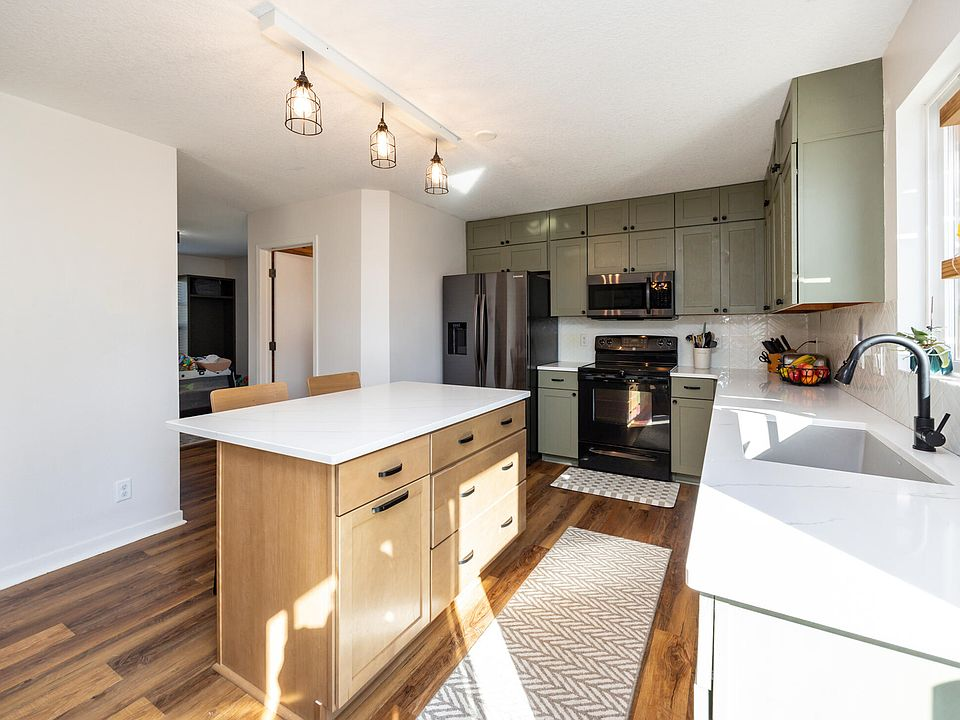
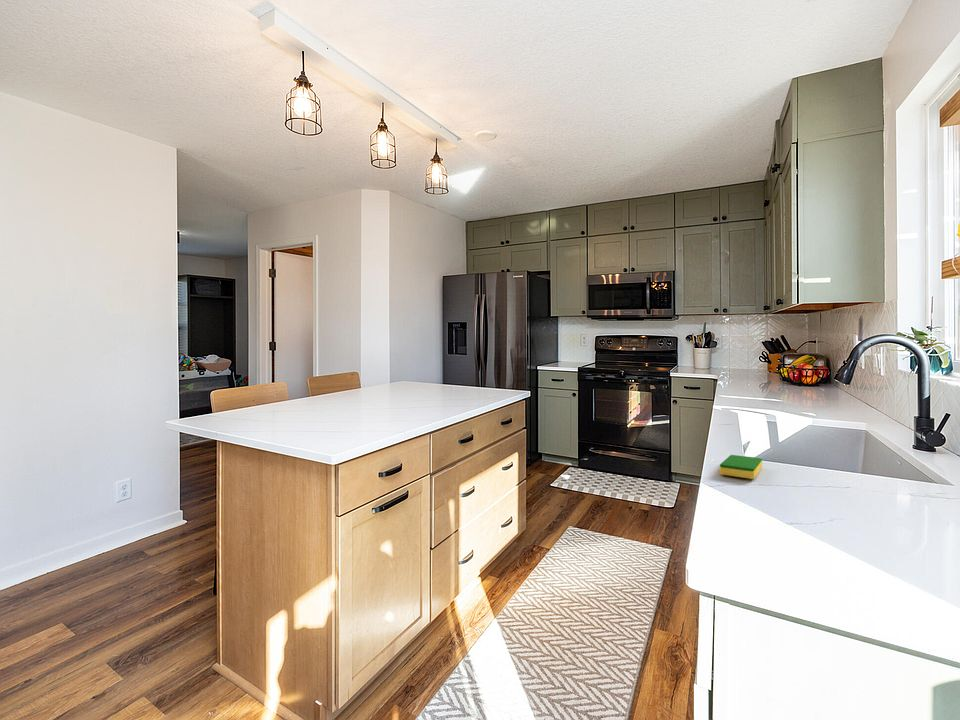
+ dish sponge [719,454,763,480]
